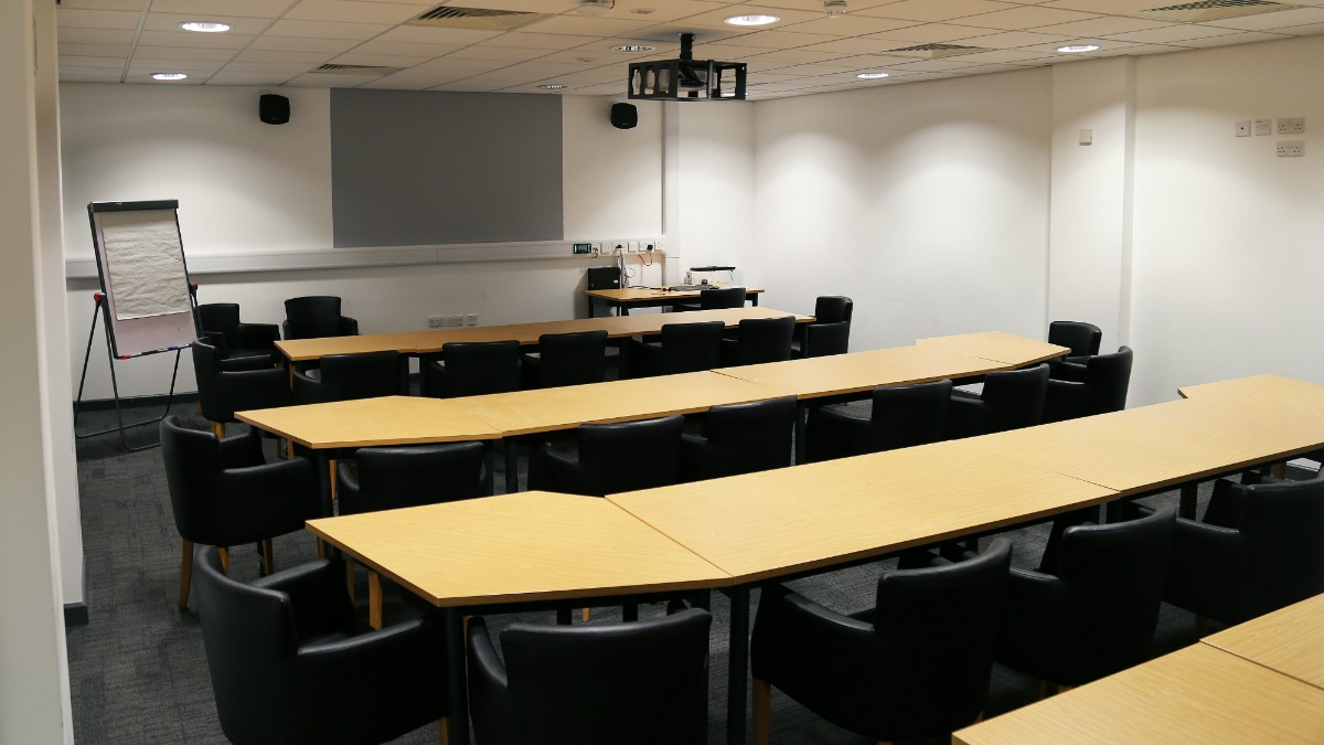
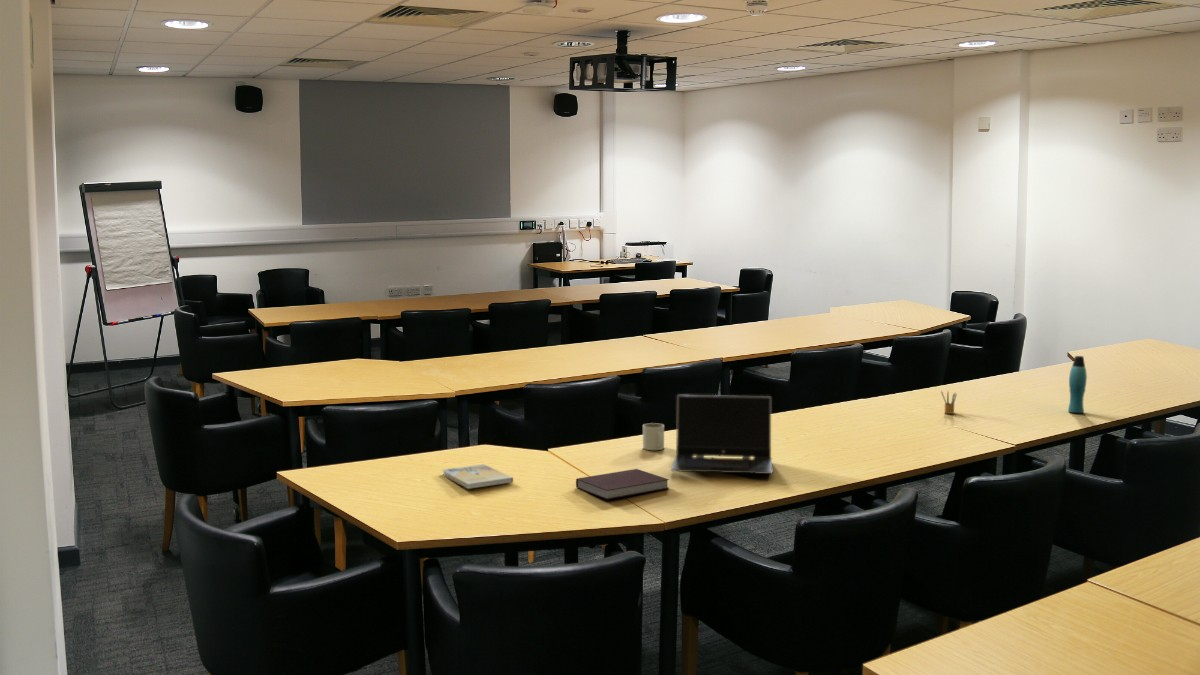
+ laptop computer [670,394,774,475]
+ book [441,463,514,490]
+ notebook [575,468,670,500]
+ bottle [1067,355,1088,414]
+ mug [642,422,665,451]
+ pencil box [940,390,958,415]
